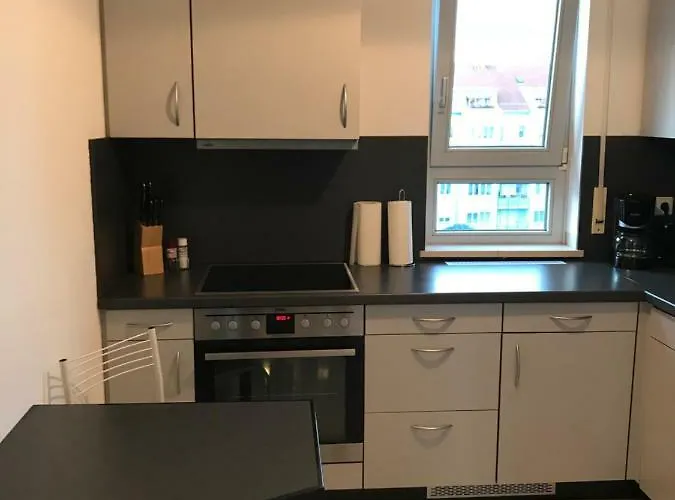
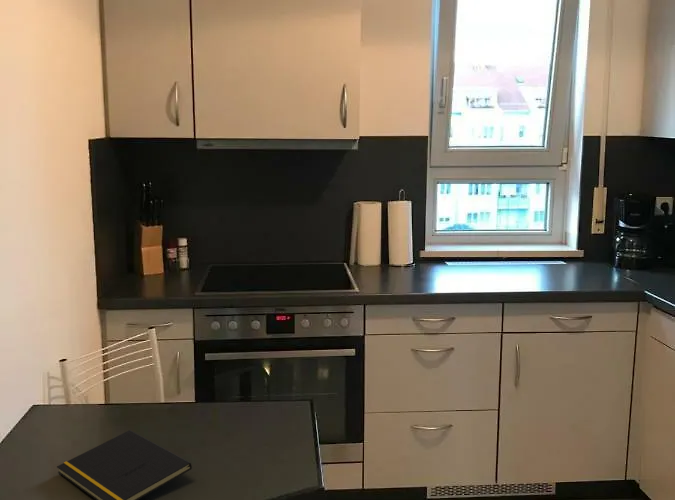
+ notepad [56,429,193,500]
